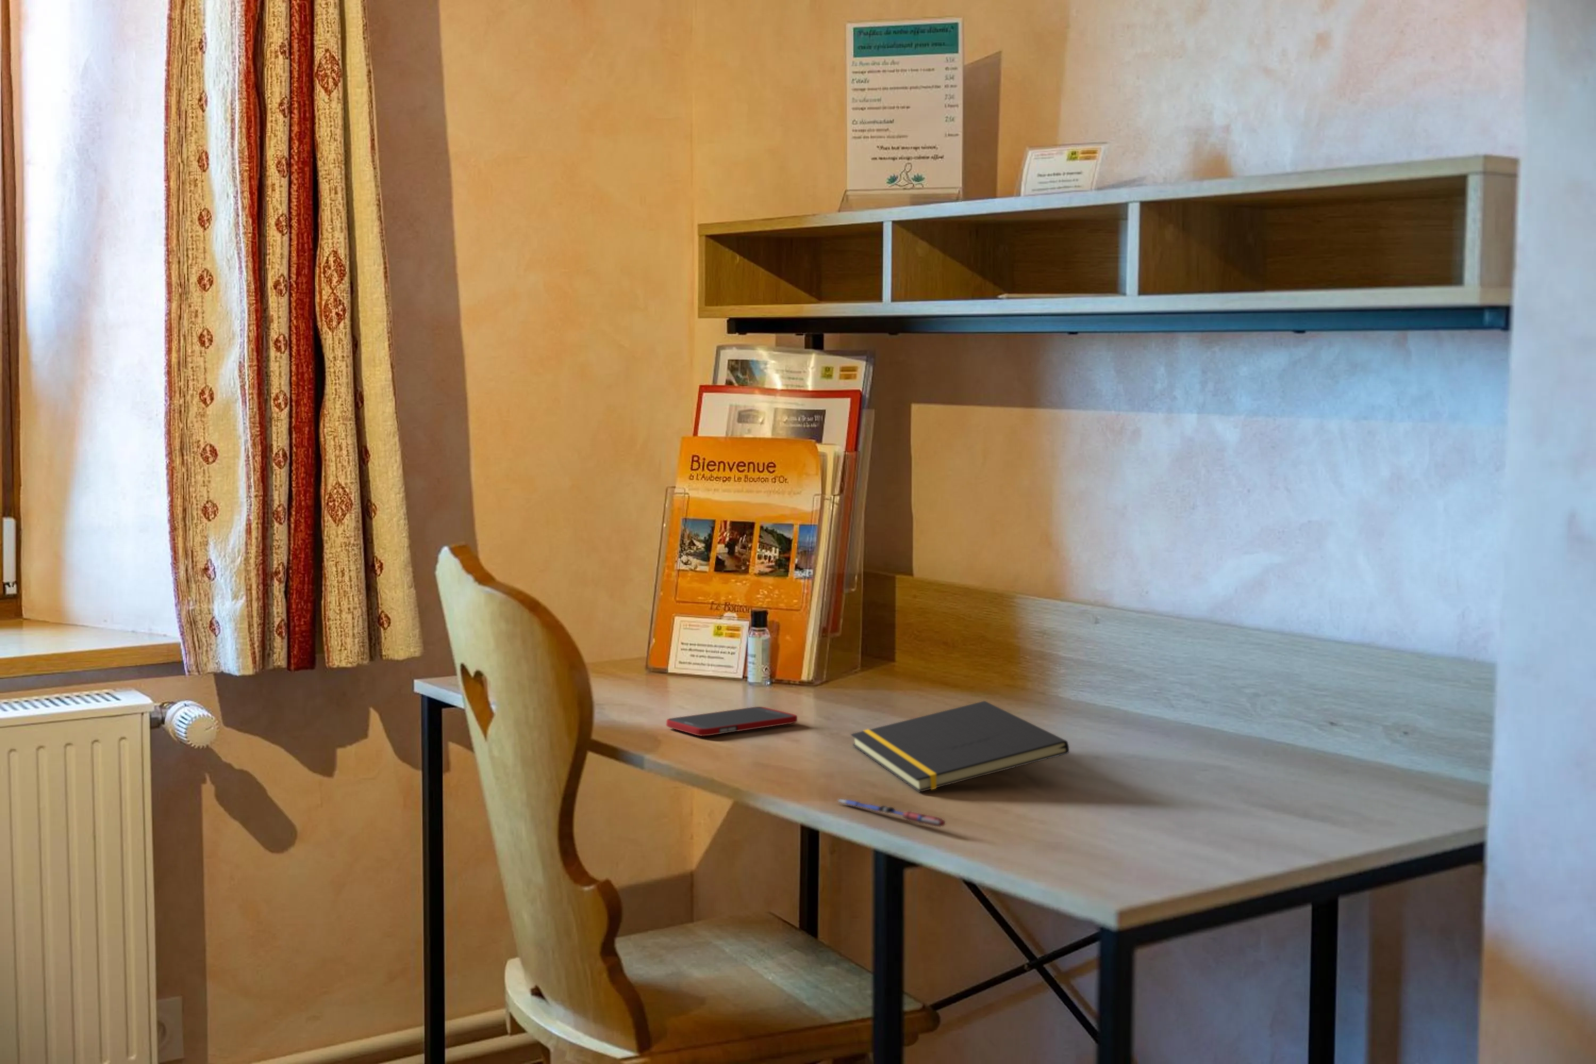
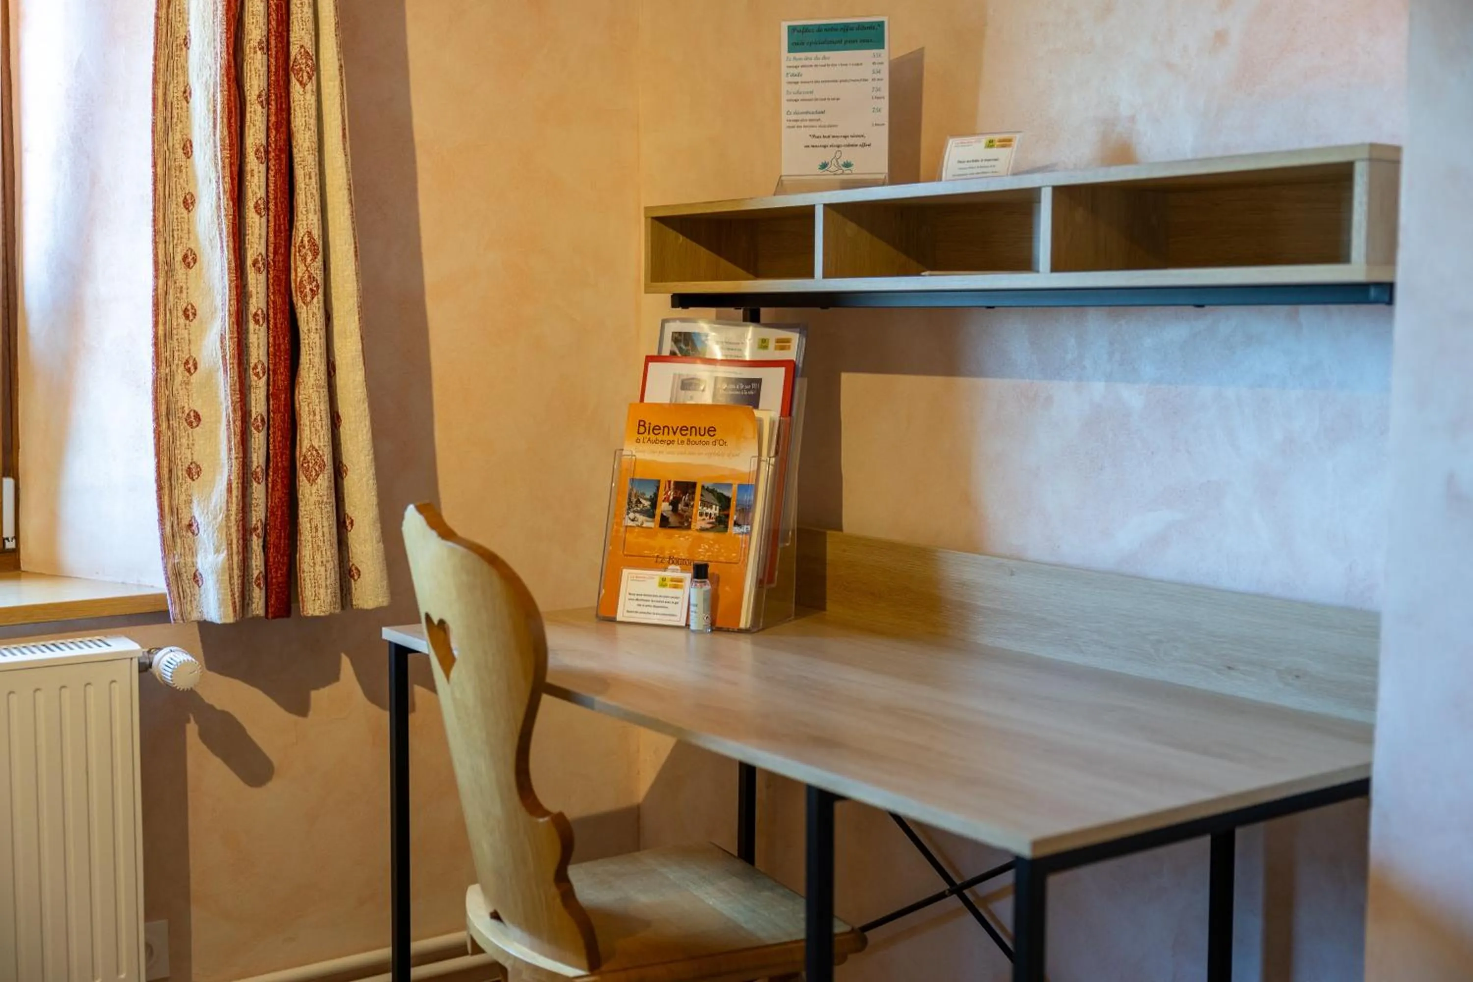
- cell phone [665,705,798,736]
- pen [836,798,946,828]
- notepad [850,701,1070,793]
